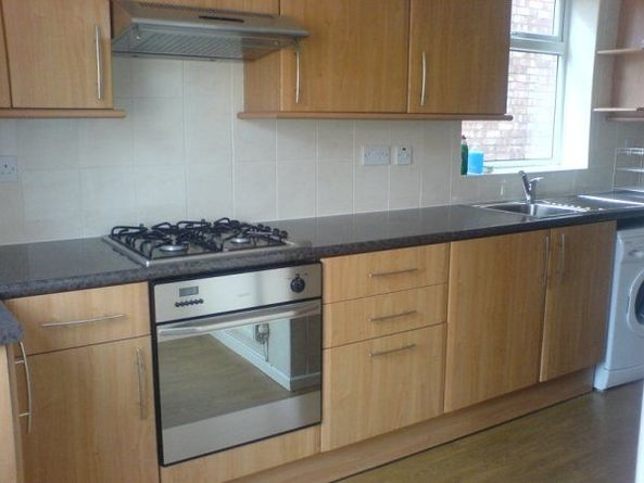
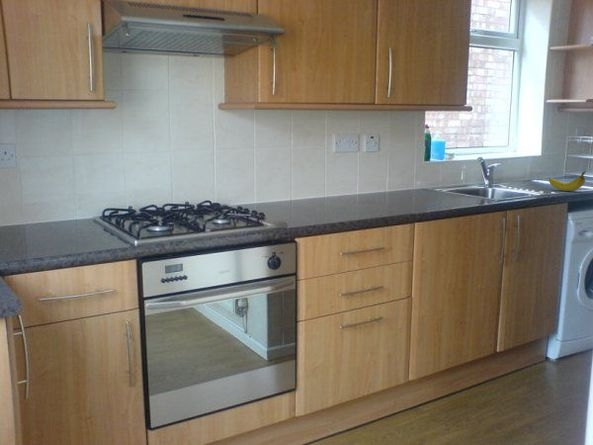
+ fruit [548,170,587,192]
